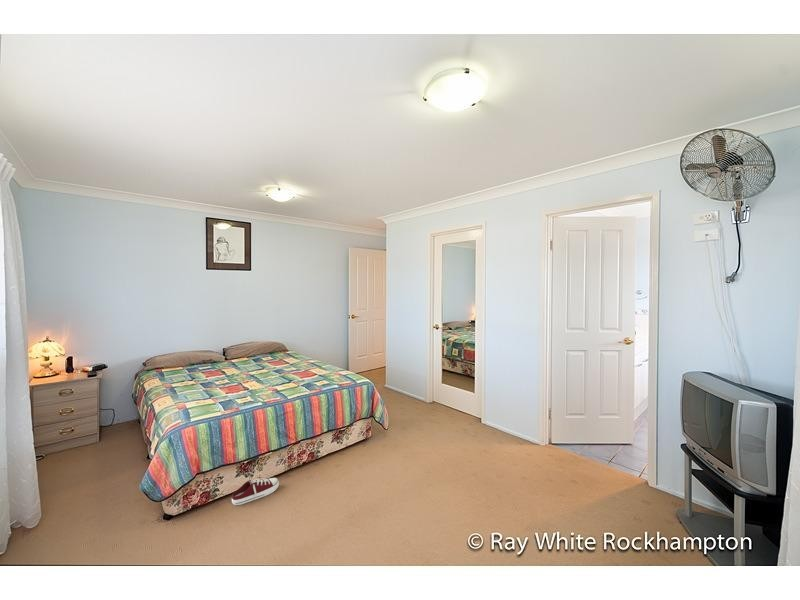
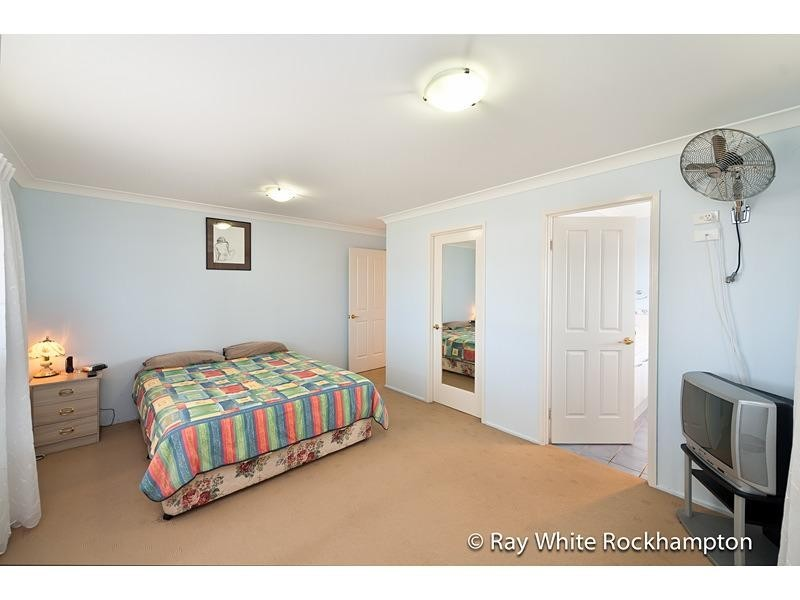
- shoe [231,477,280,506]
